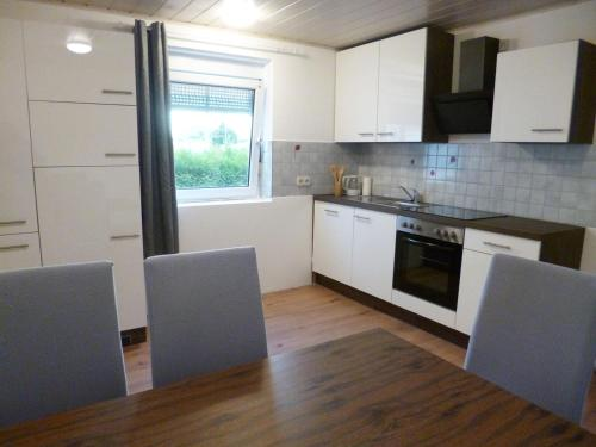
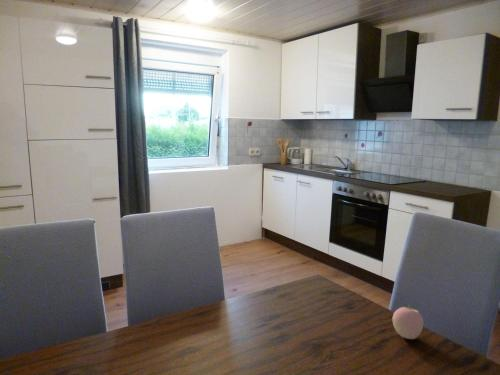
+ apple [391,304,424,340]
